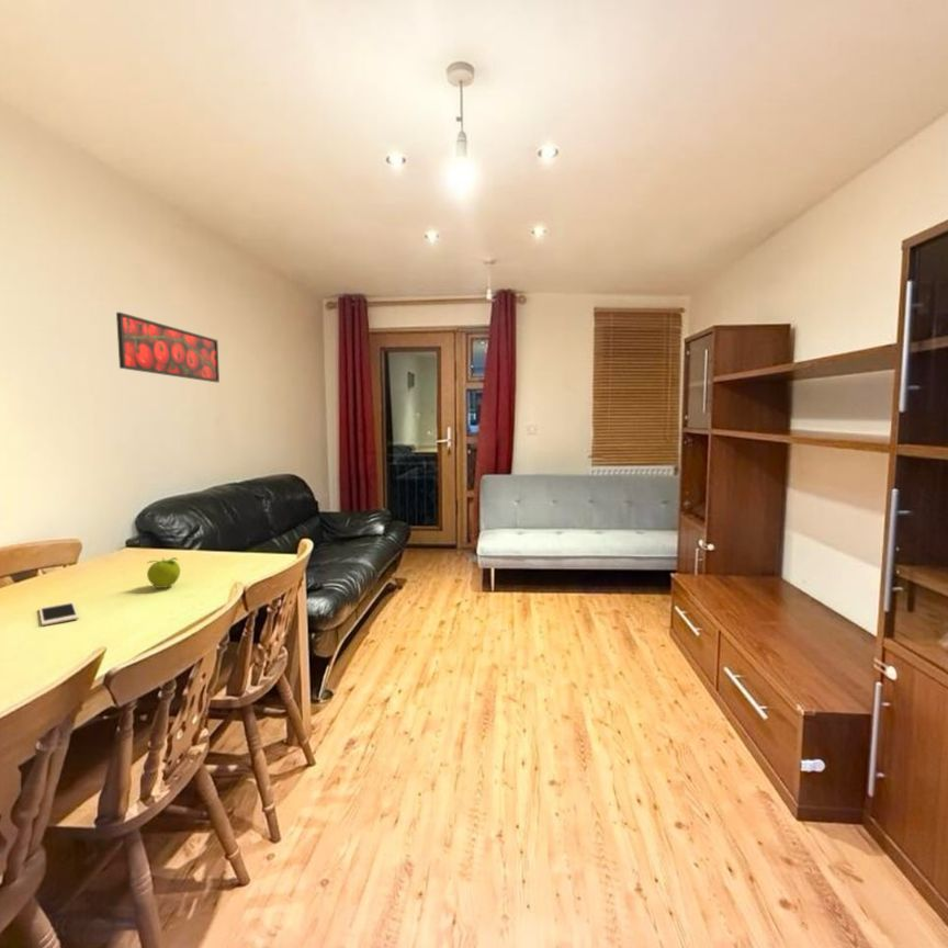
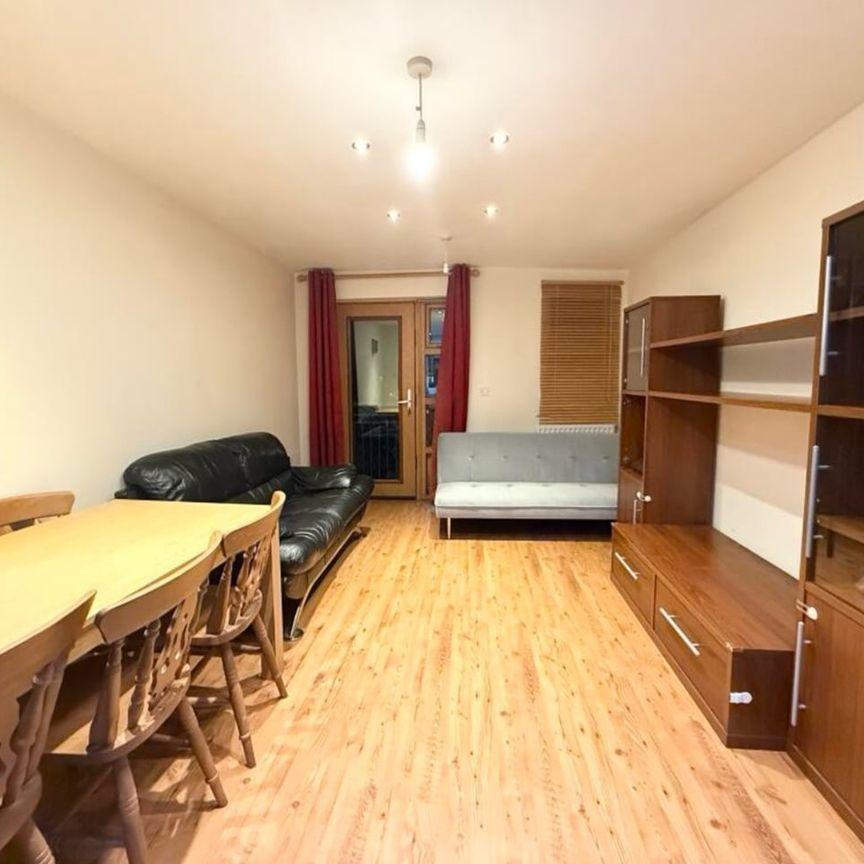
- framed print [115,312,221,383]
- cell phone [38,601,80,627]
- fruit [146,556,181,589]
